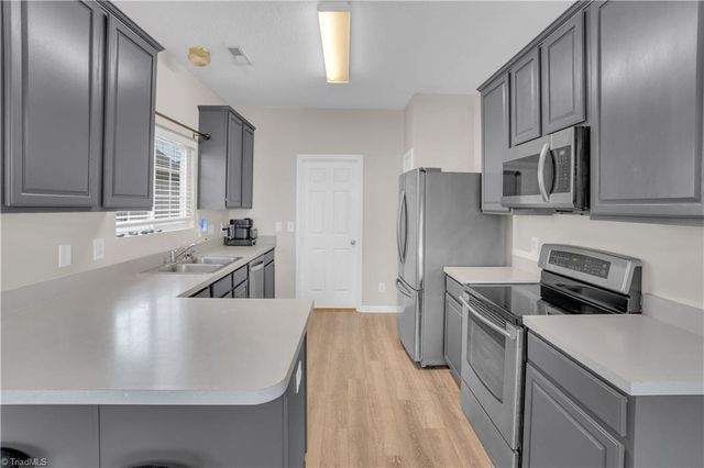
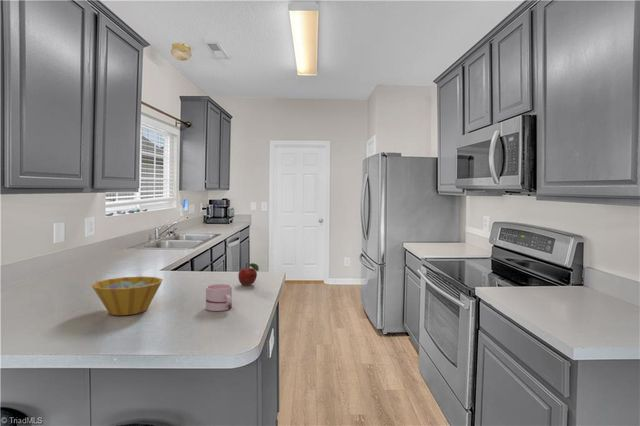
+ mug [205,283,233,312]
+ bowl [91,275,164,316]
+ fruit [237,262,260,286]
